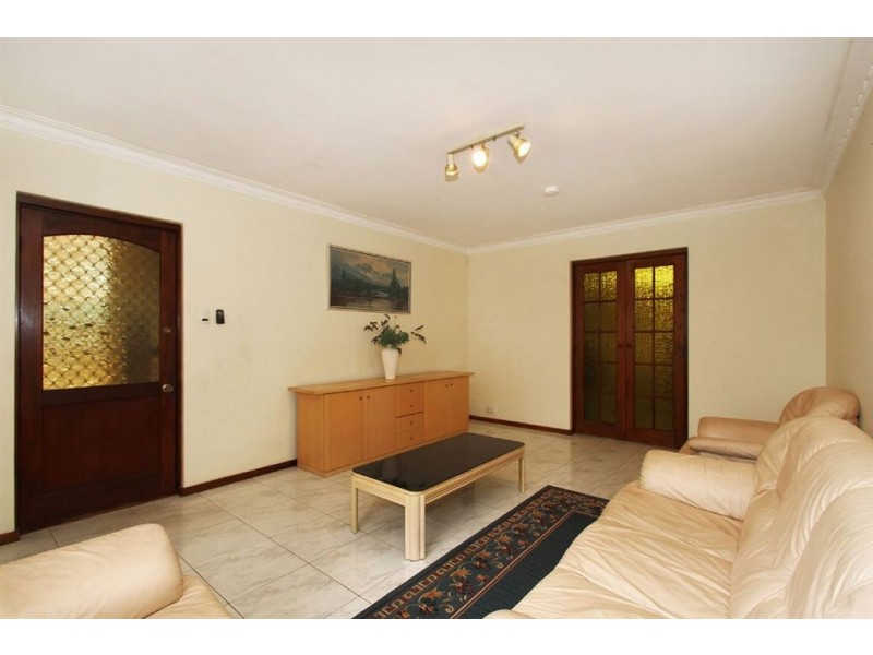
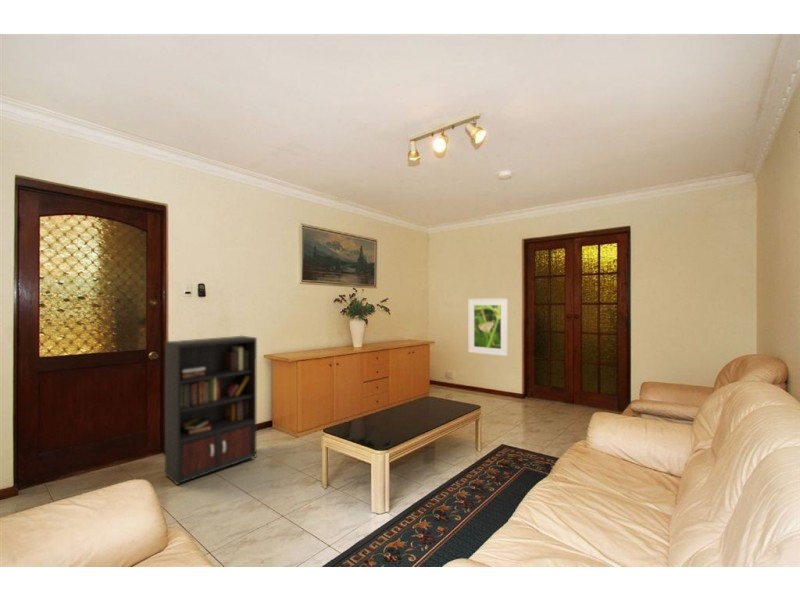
+ bookcase [164,335,258,486]
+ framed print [468,298,509,357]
